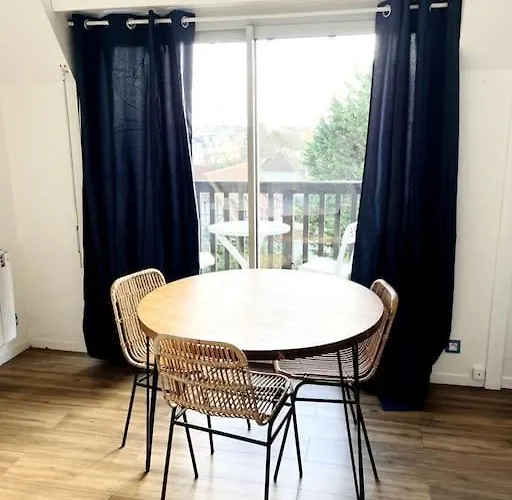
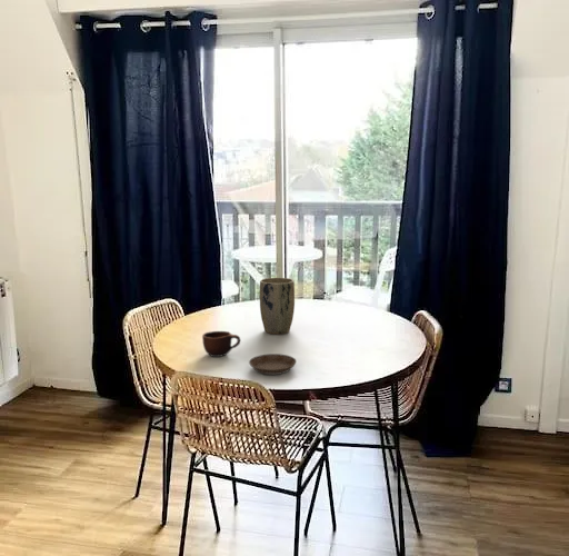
+ mug [201,330,241,358]
+ saucer [248,353,297,376]
+ plant pot [259,277,296,335]
